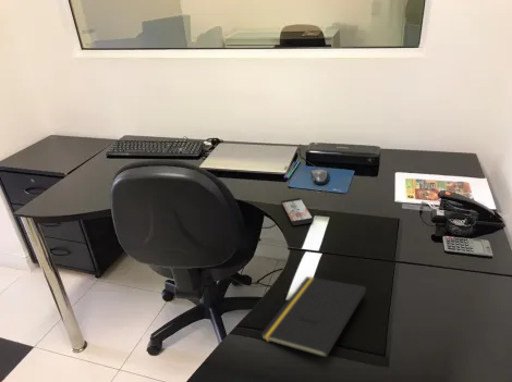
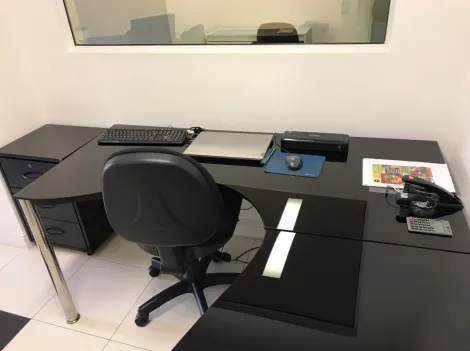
- notepad [259,275,367,359]
- smartphone [280,197,315,226]
